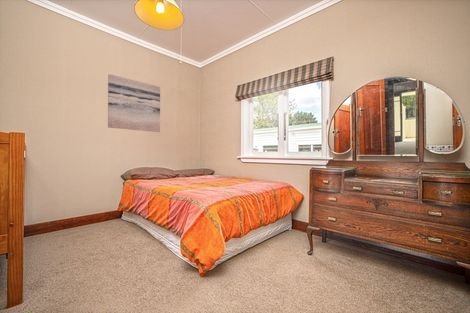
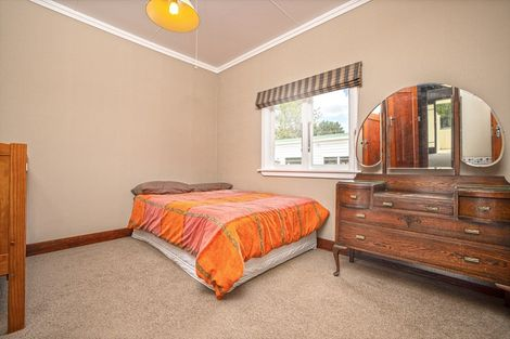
- wall art [107,73,161,133]
